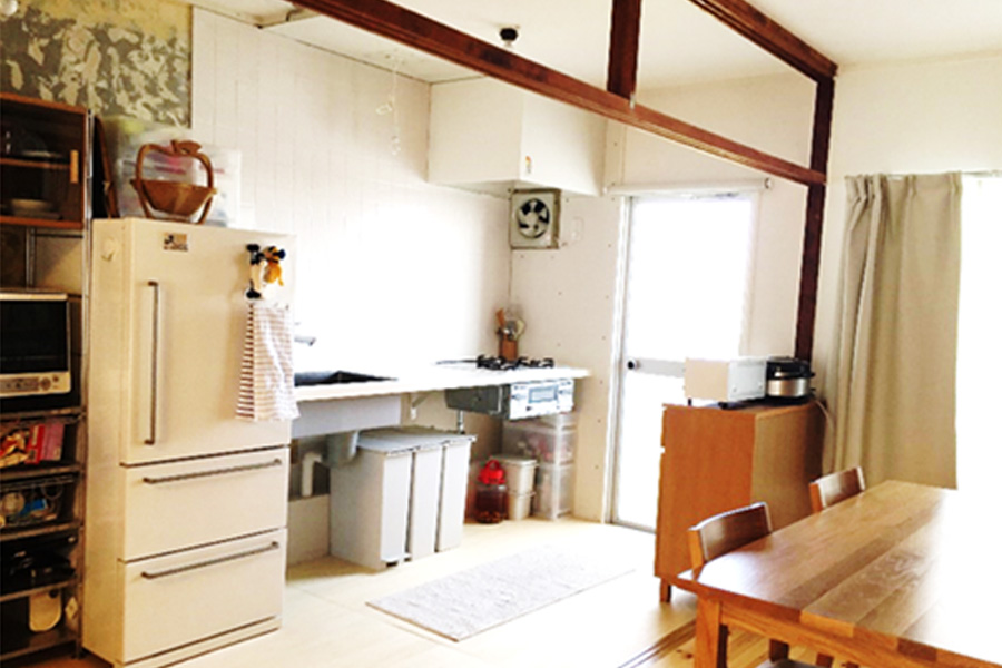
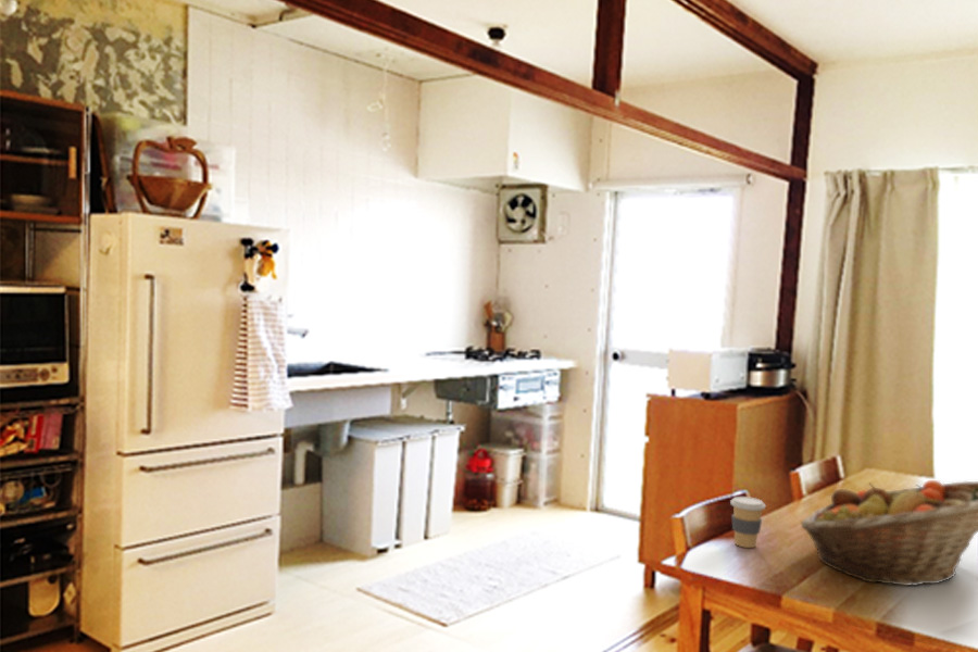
+ coffee cup [729,496,766,549]
+ fruit basket [800,479,978,587]
